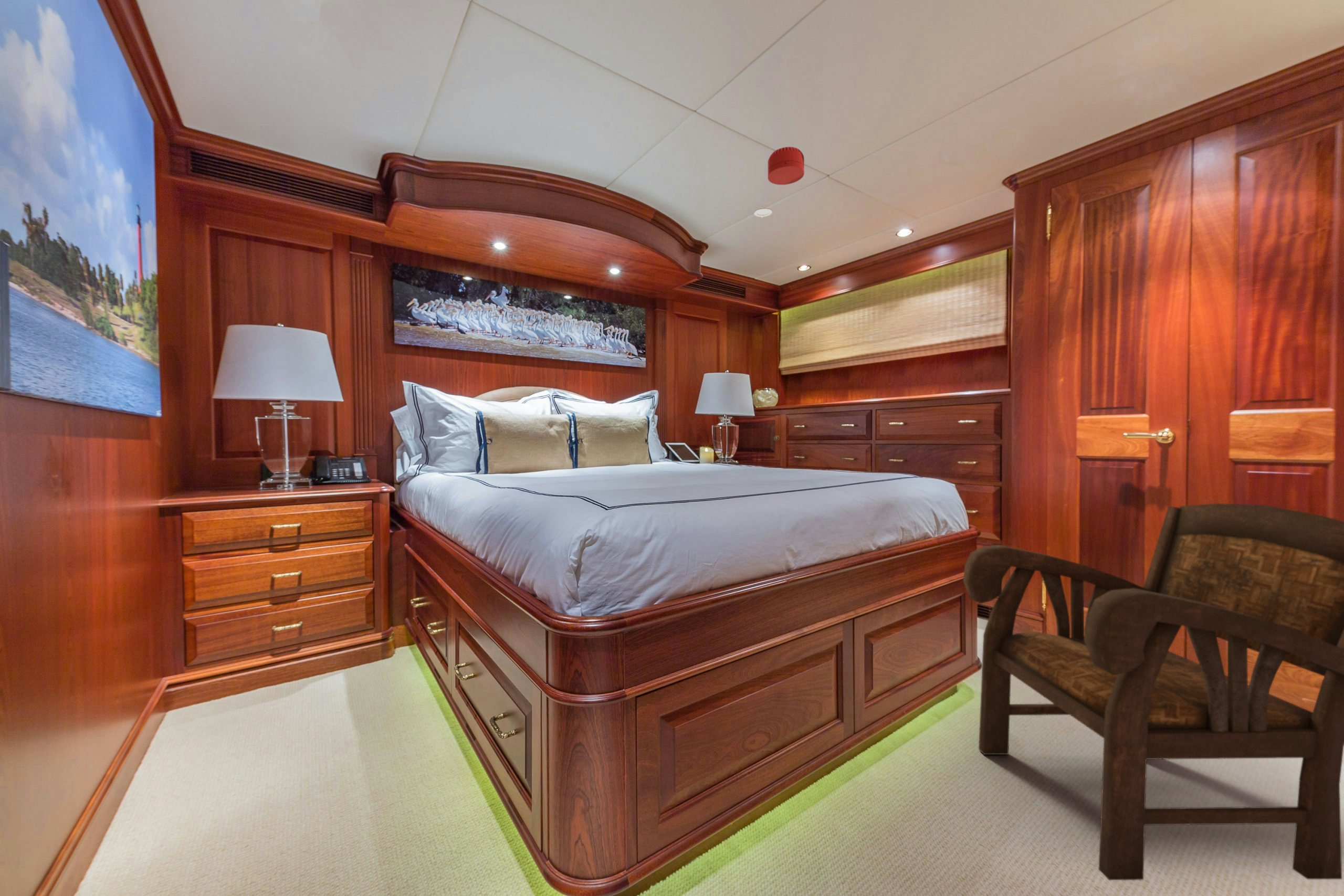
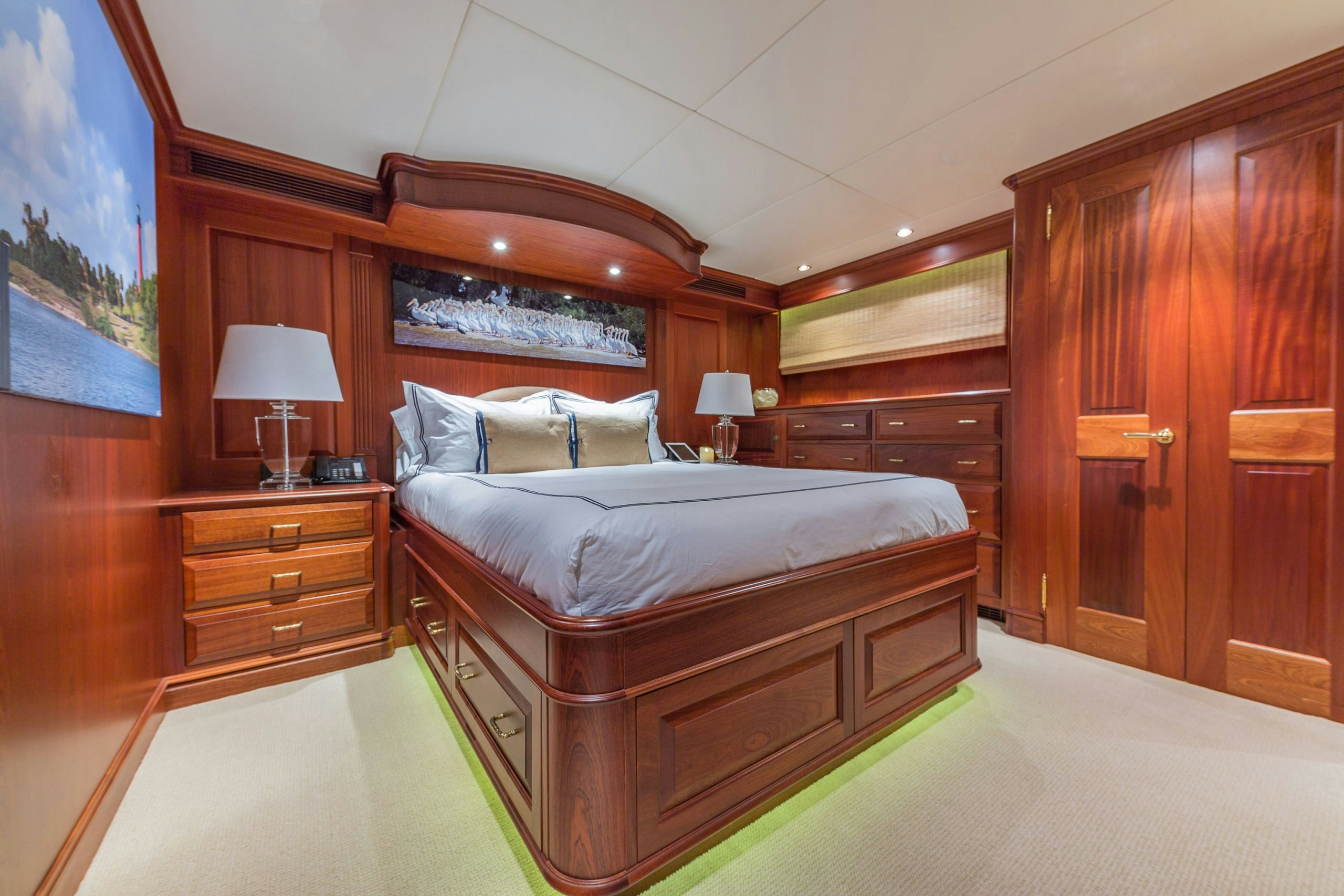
- recessed light [754,205,773,219]
- armchair [962,503,1344,881]
- smoke detector [767,146,805,185]
